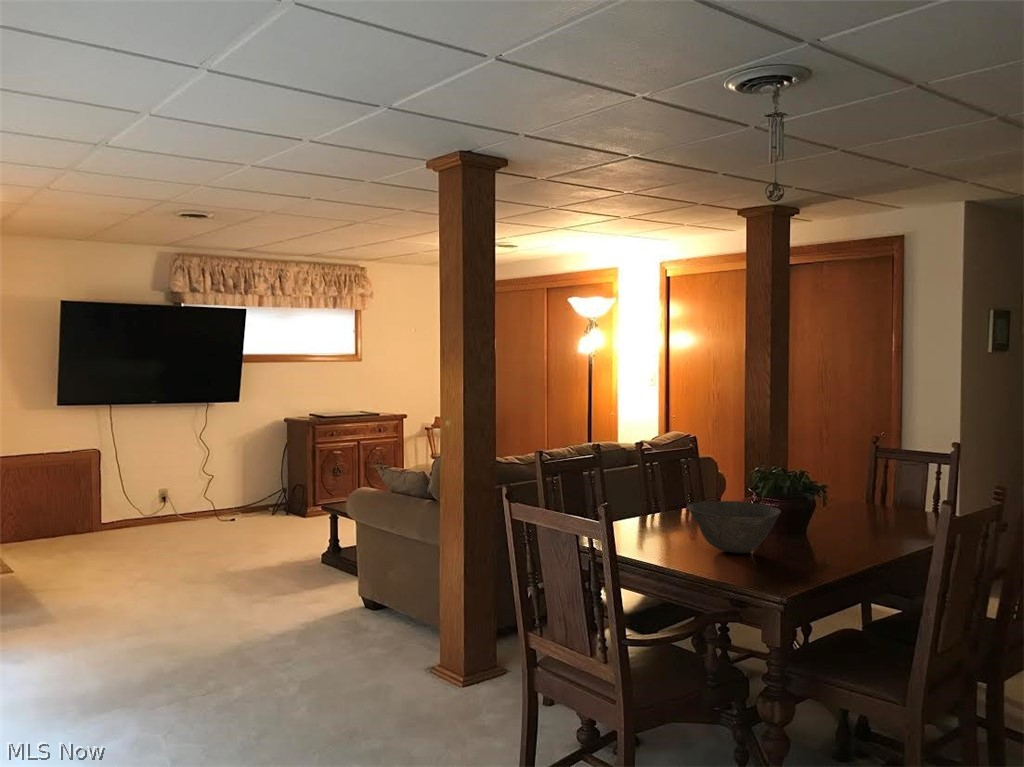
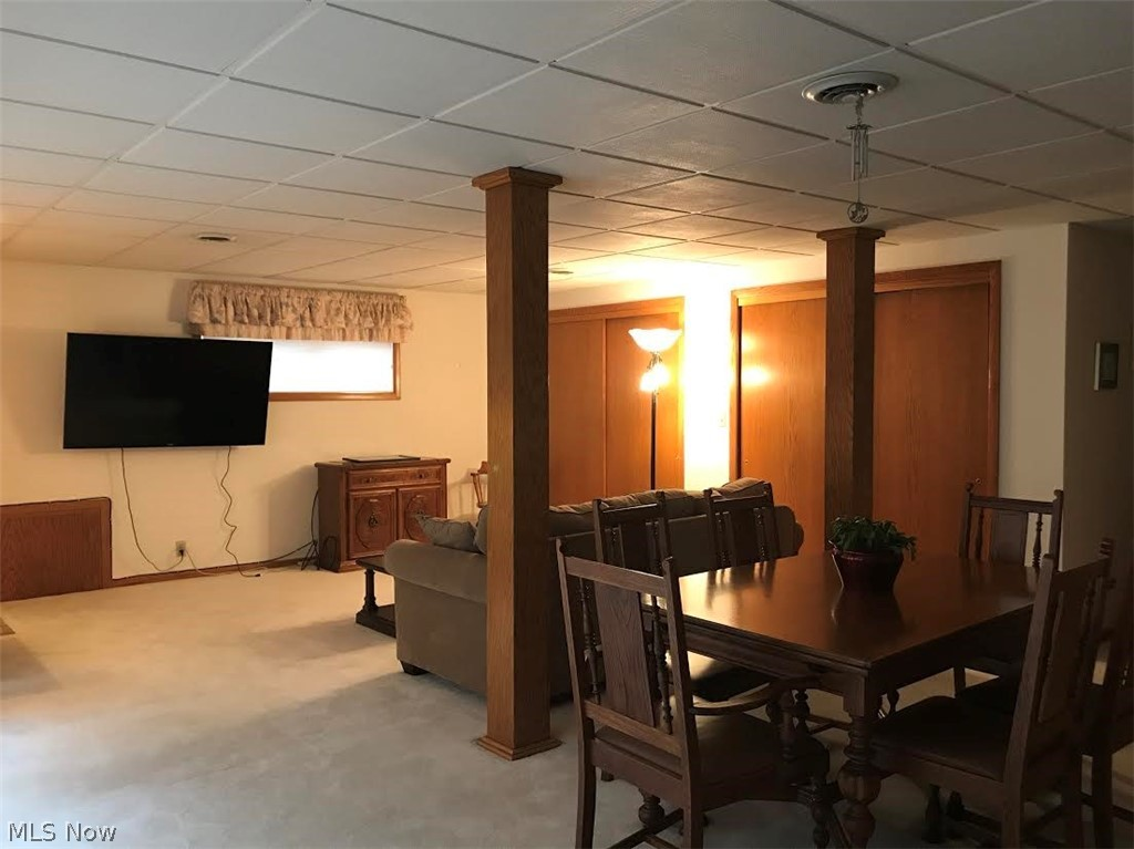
- bowl [687,500,782,554]
